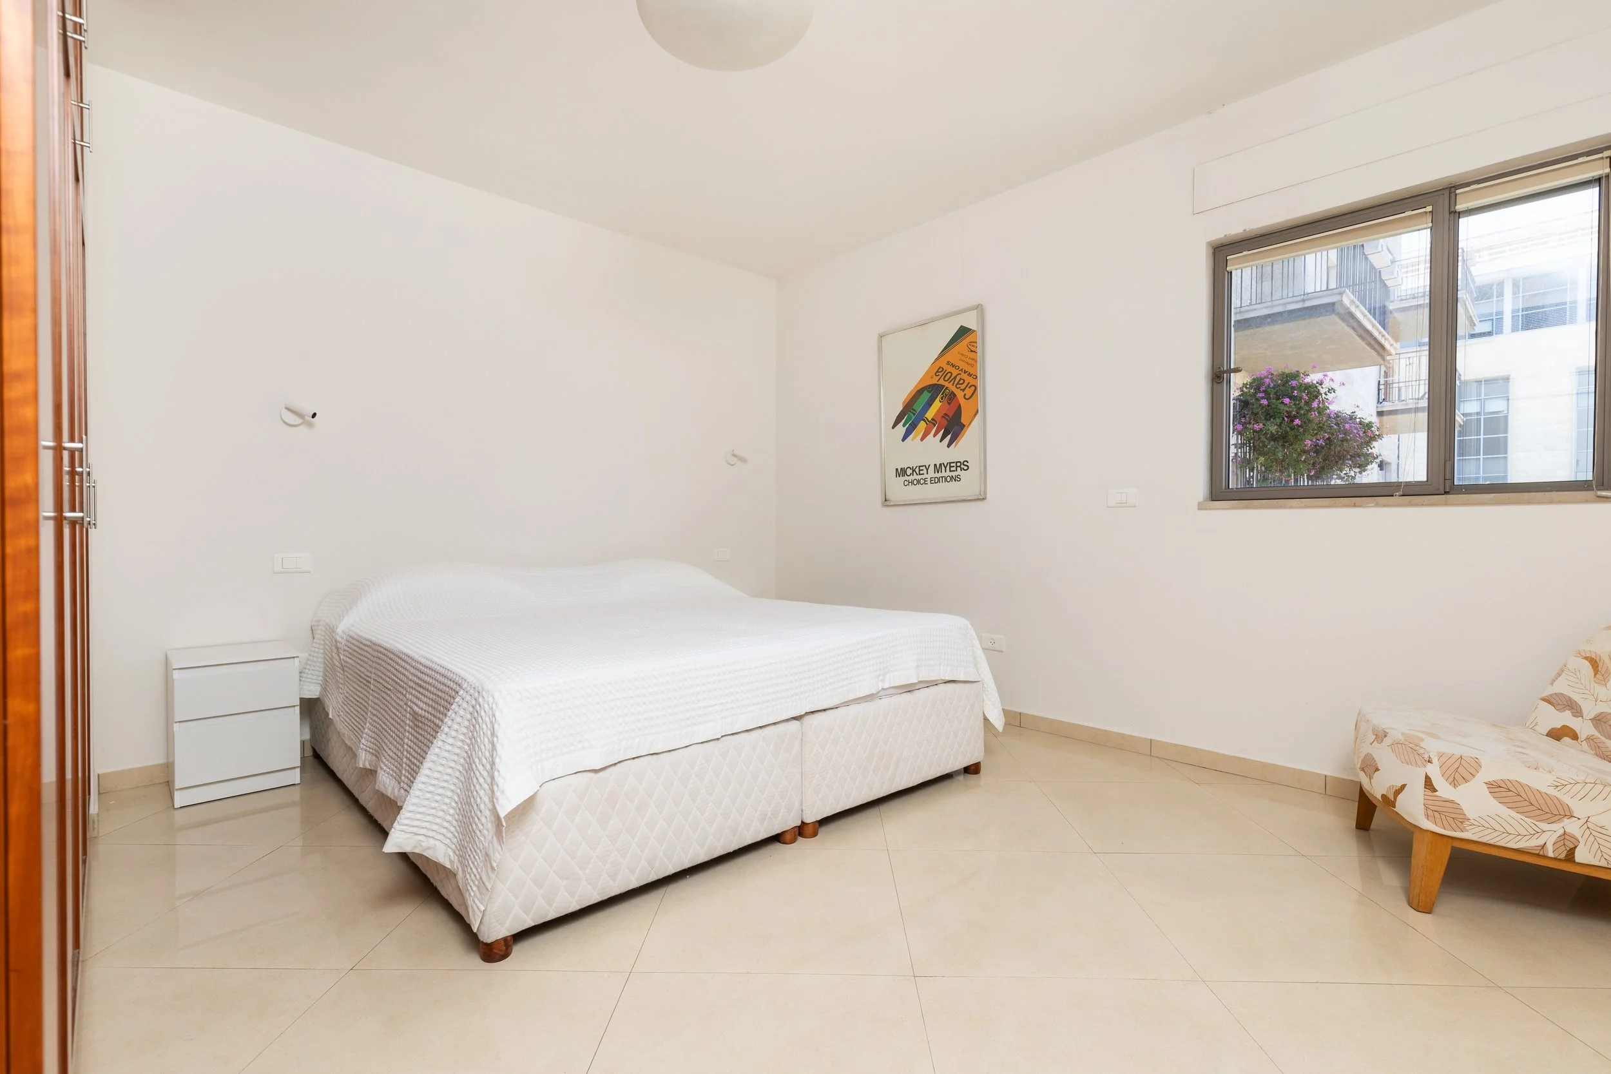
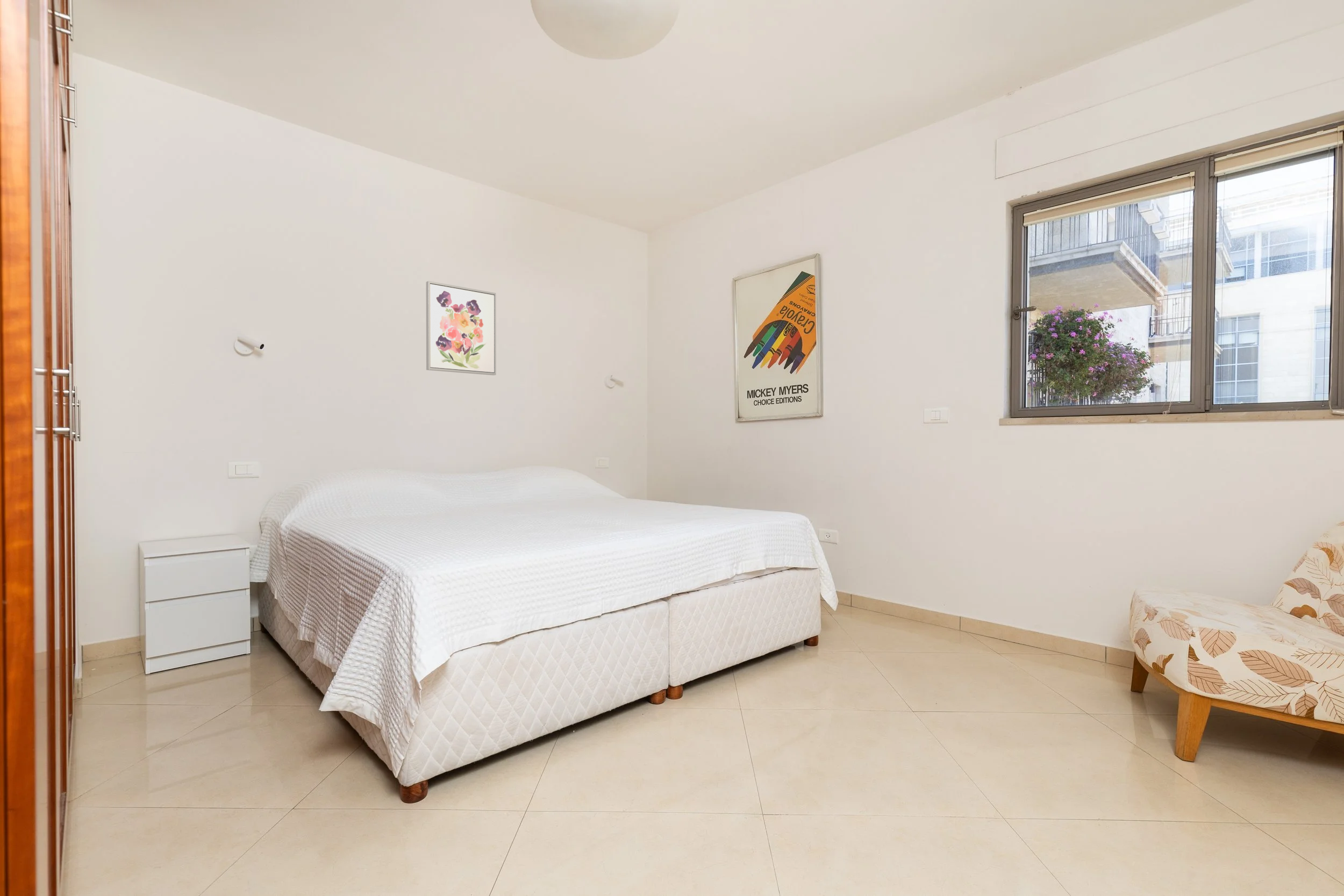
+ wall art [426,281,497,376]
